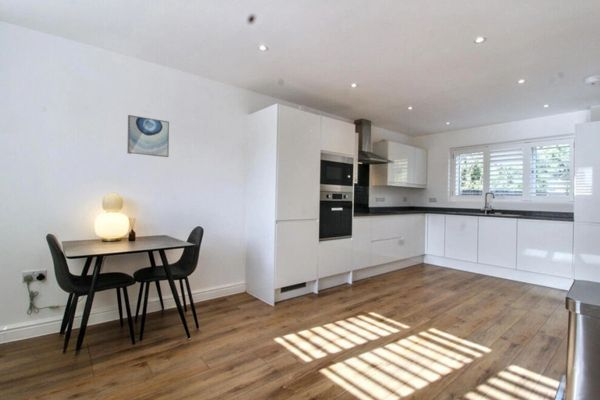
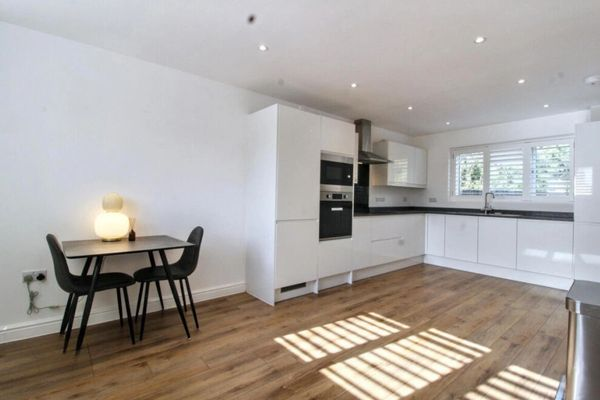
- wall art [126,114,170,158]
